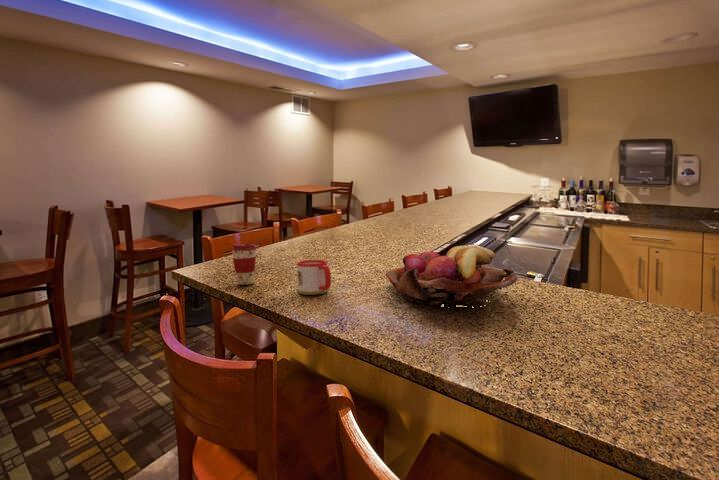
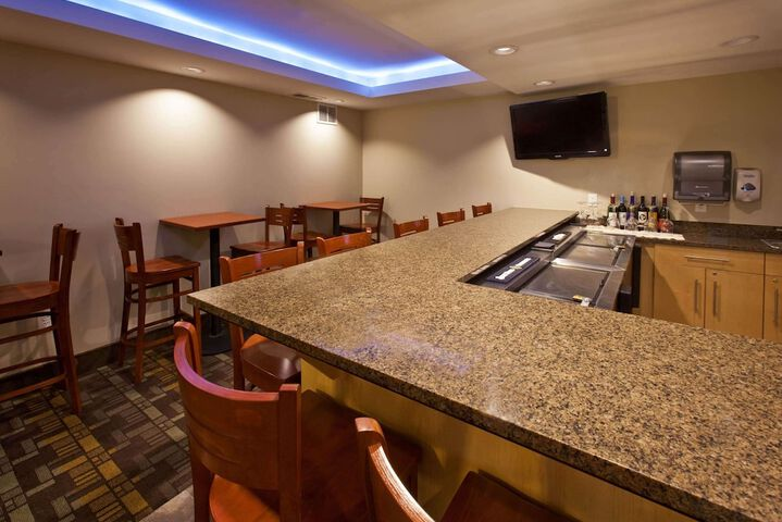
- coffee cup [230,243,258,286]
- mug [296,259,332,296]
- fruit basket [385,244,518,308]
